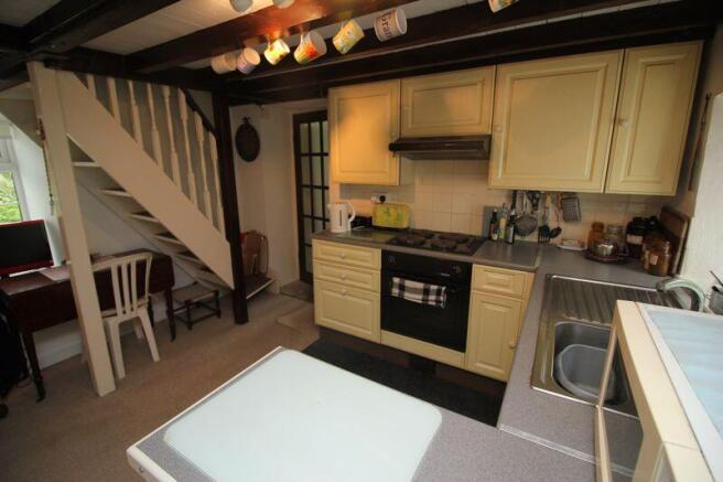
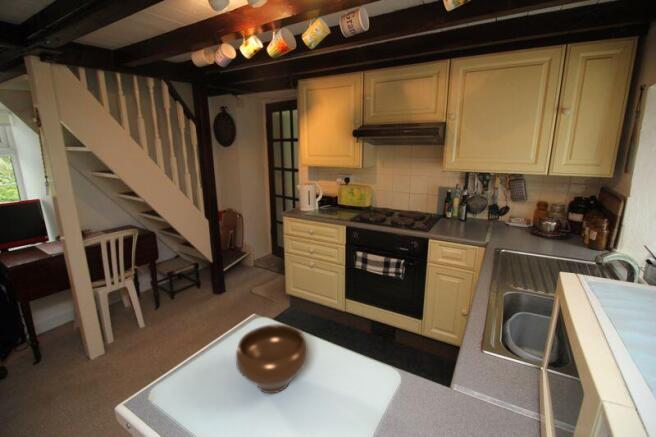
+ bowl [235,323,309,394]
